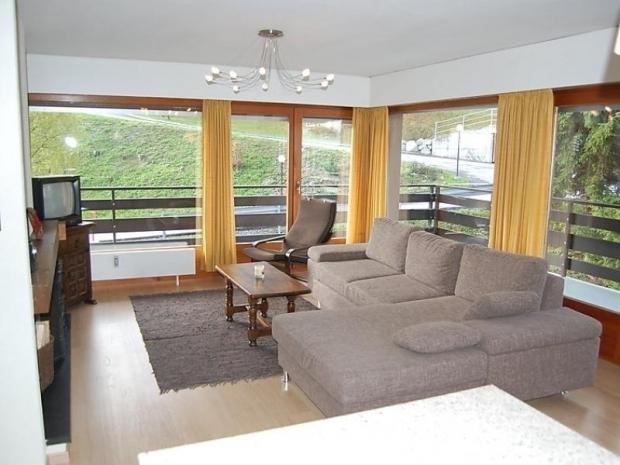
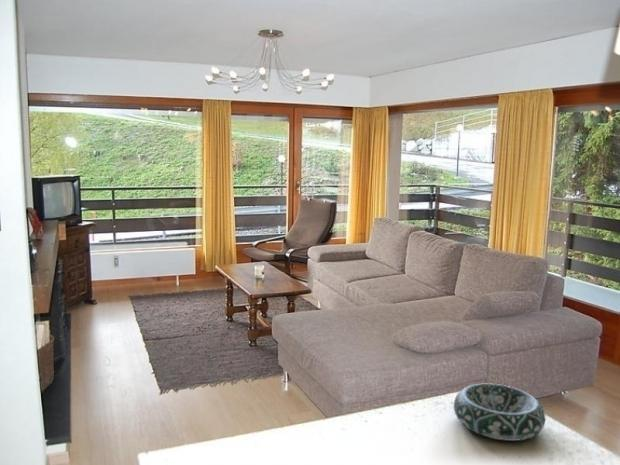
+ decorative bowl [453,383,547,442]
